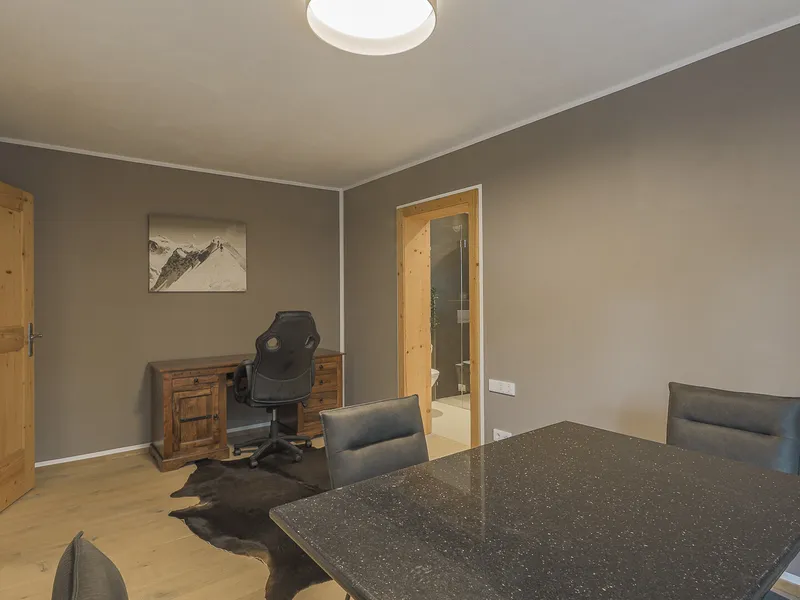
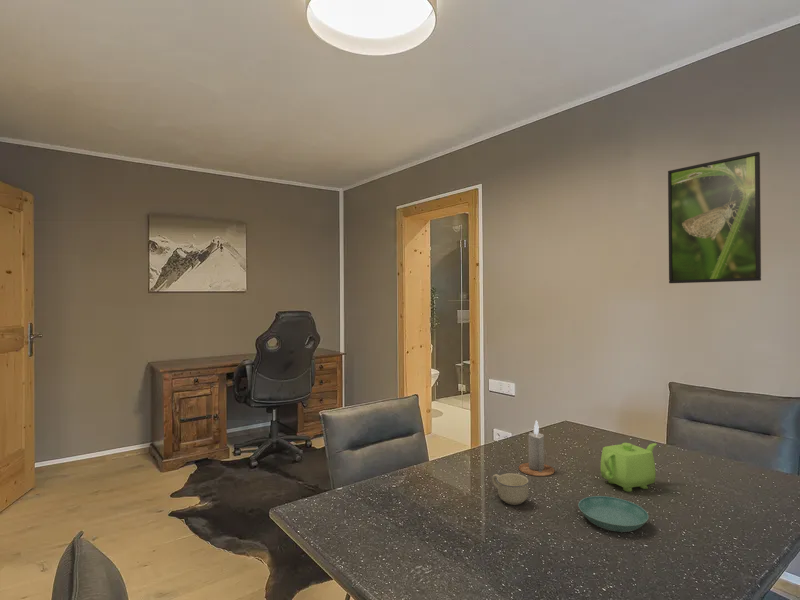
+ candle [518,420,556,477]
+ cup [491,472,529,506]
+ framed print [667,151,762,284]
+ teapot [600,442,658,493]
+ saucer [577,495,650,533]
